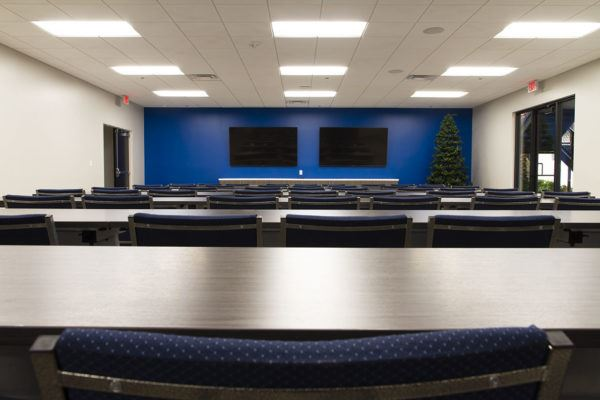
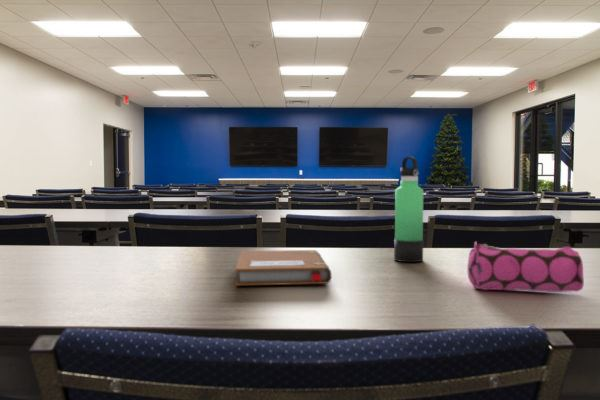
+ pencil case [466,241,585,293]
+ notebook [235,249,332,287]
+ thermos bottle [393,156,424,263]
